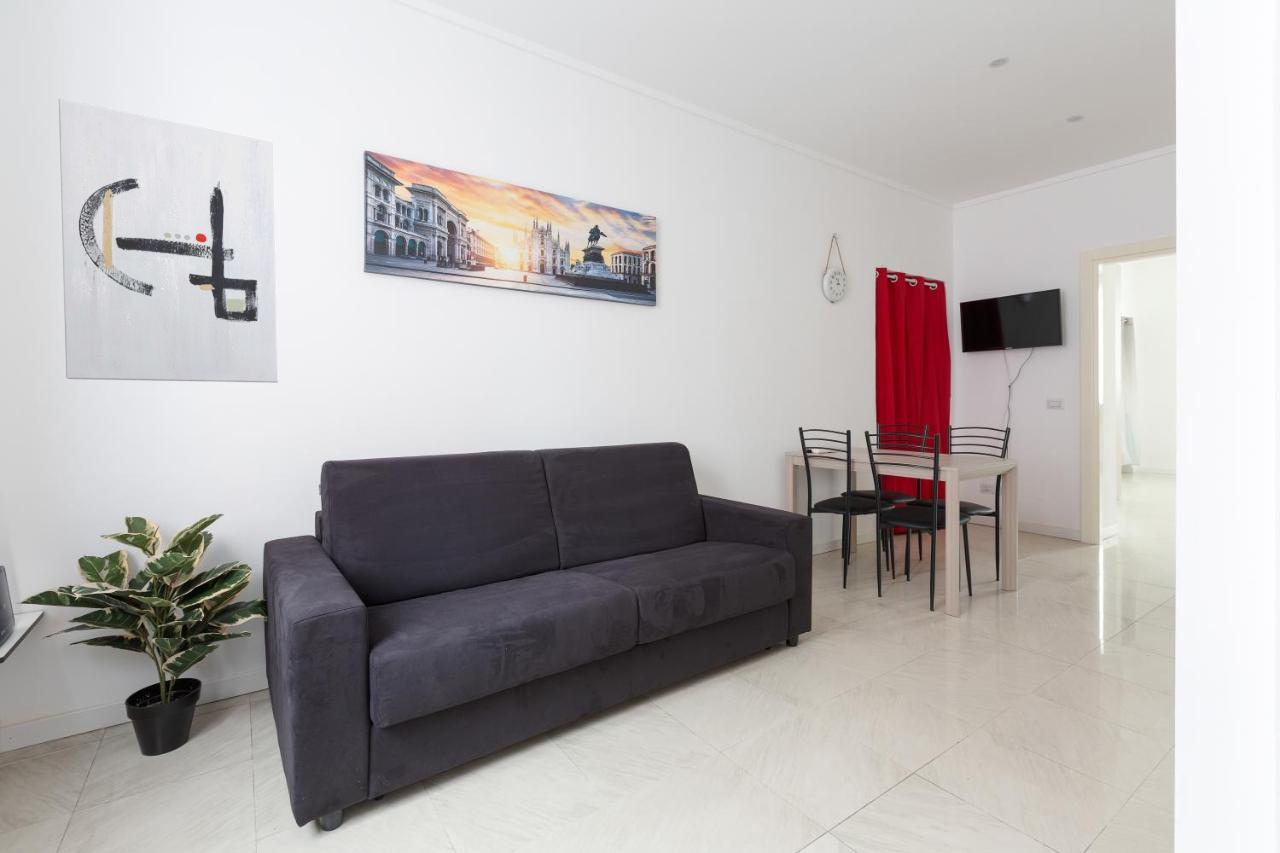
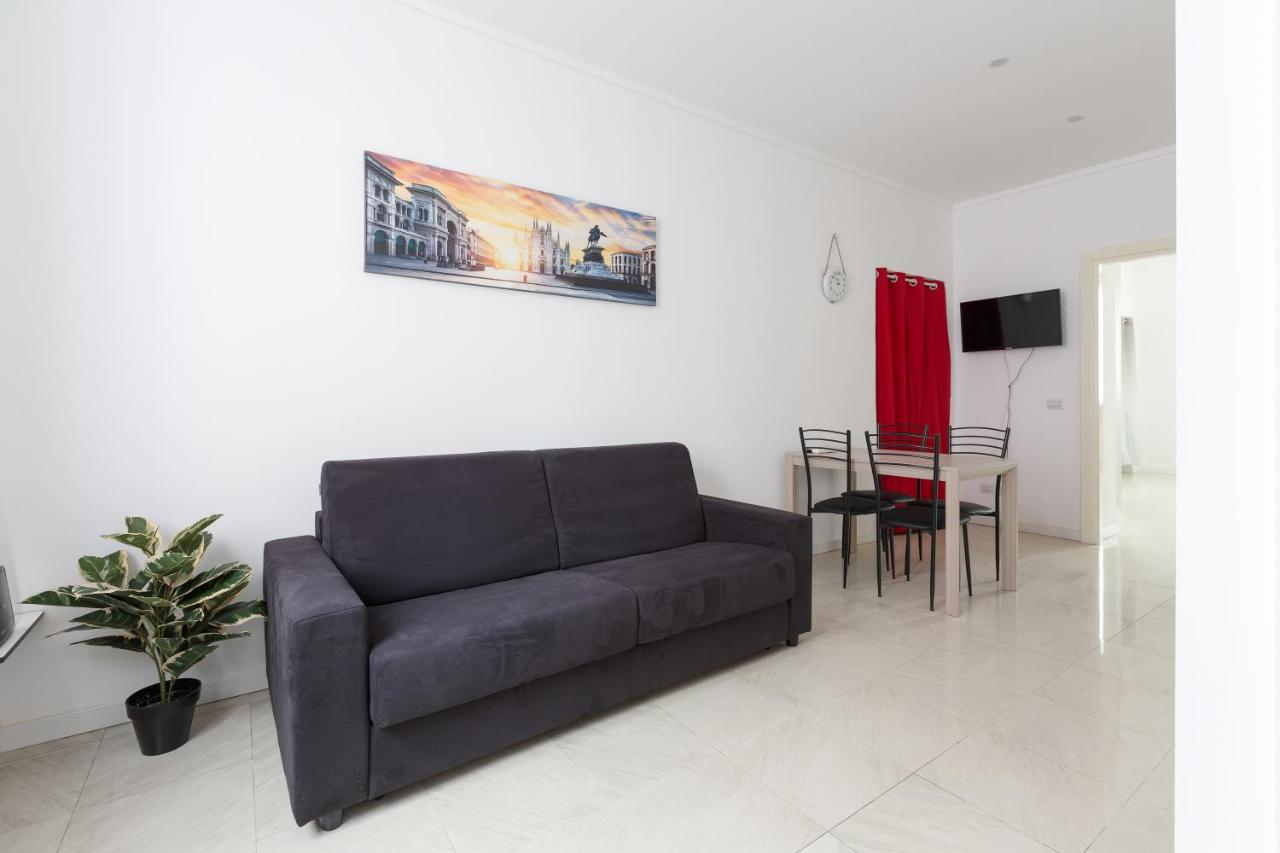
- wall art [58,98,280,384]
